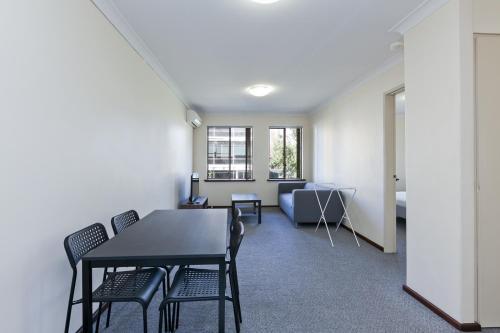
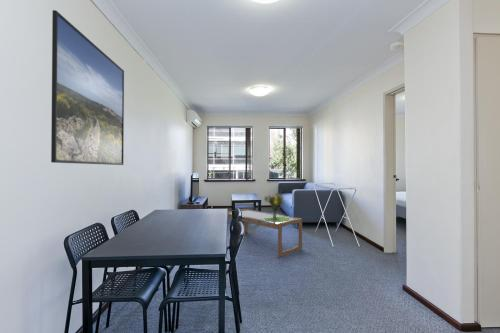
+ coffee table [227,208,303,258]
+ bouquet [263,190,289,224]
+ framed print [50,9,125,166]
